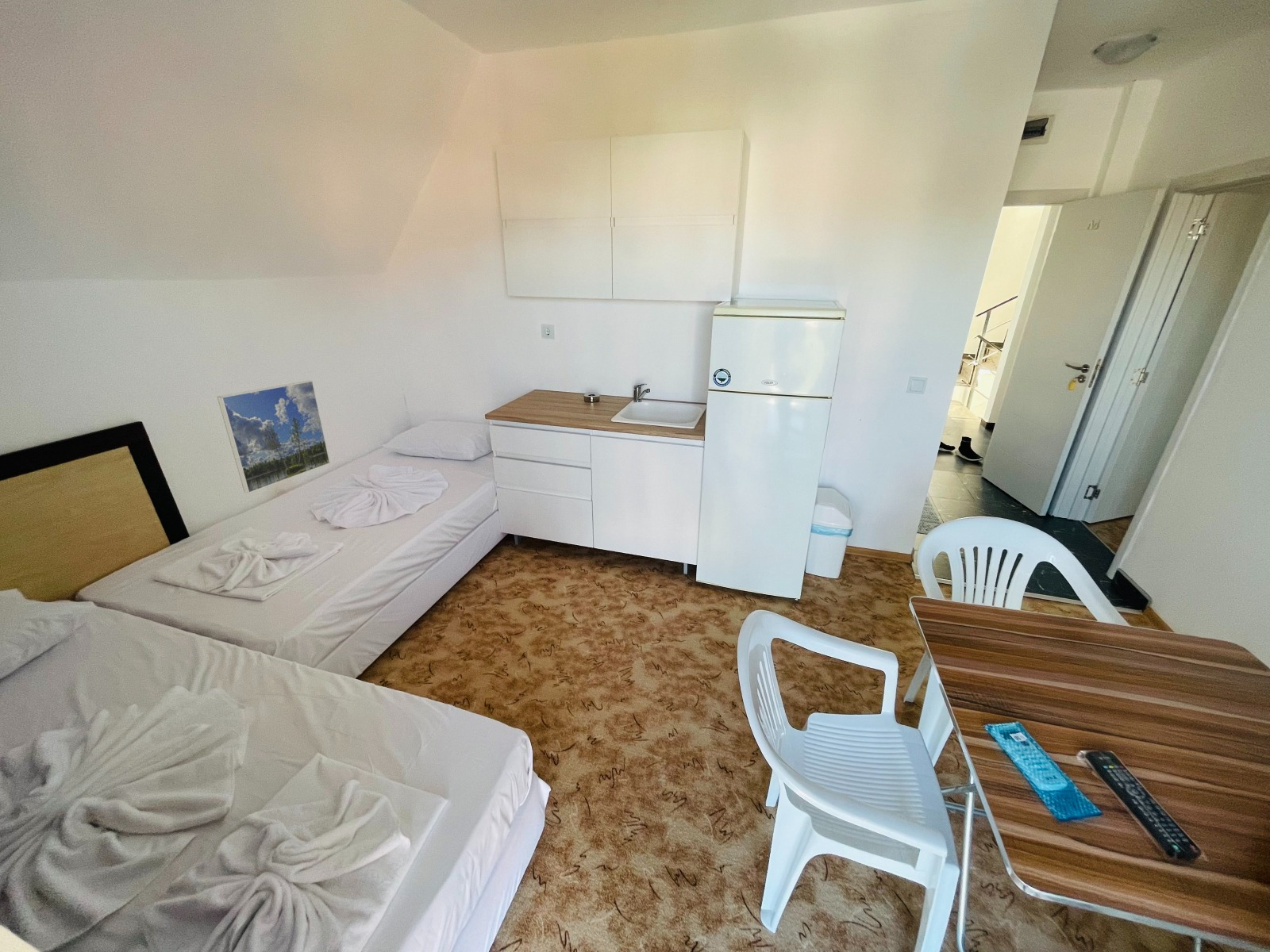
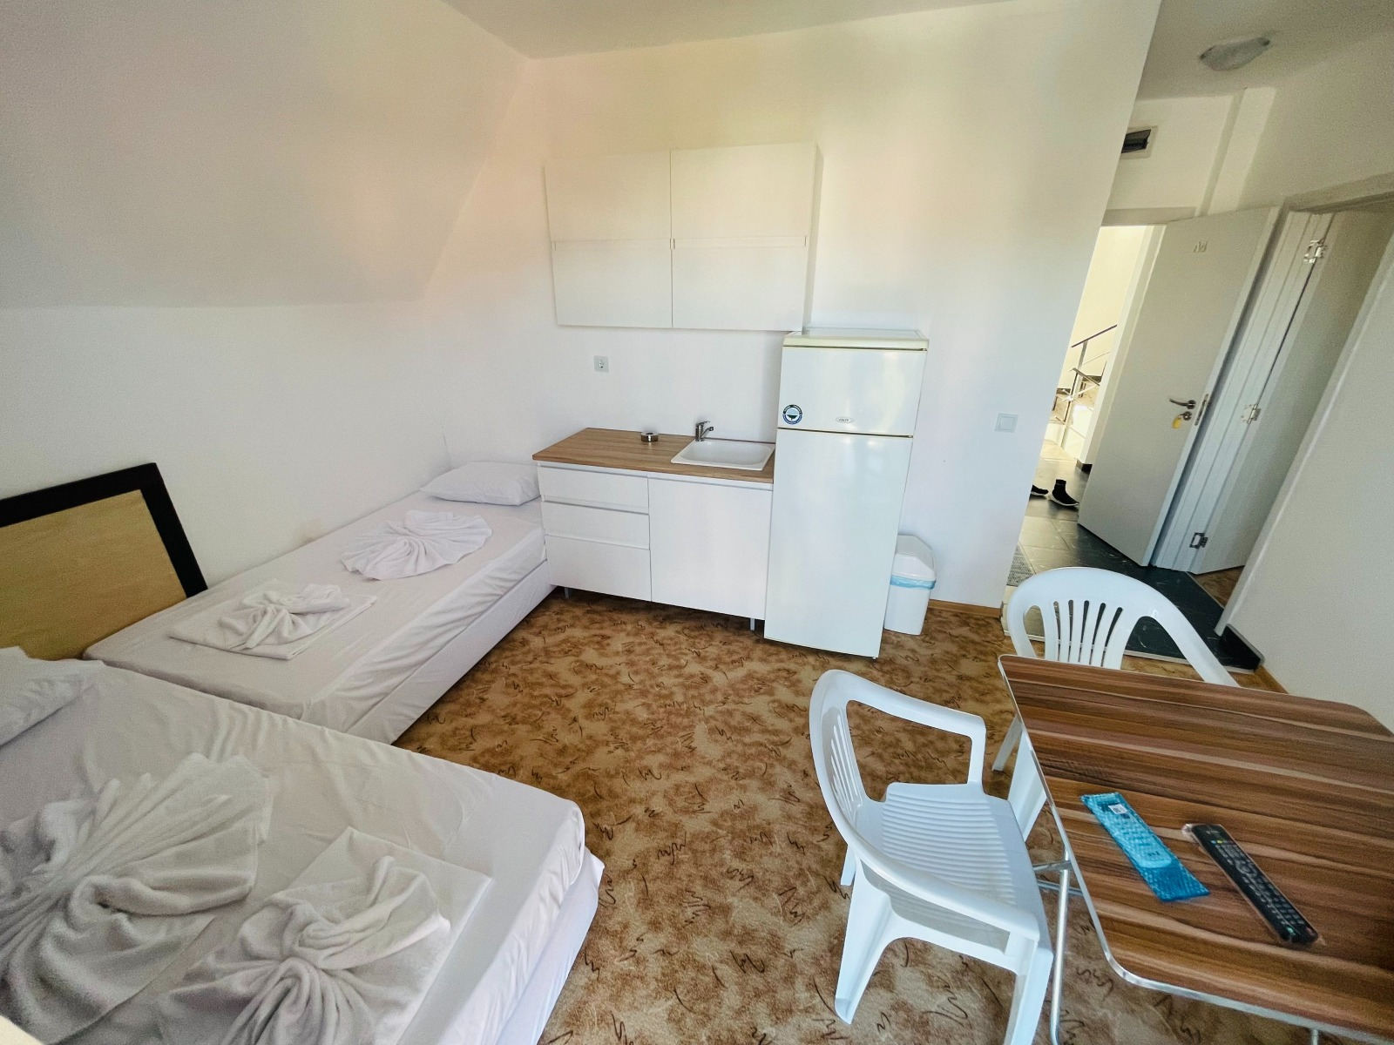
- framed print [217,380,331,493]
